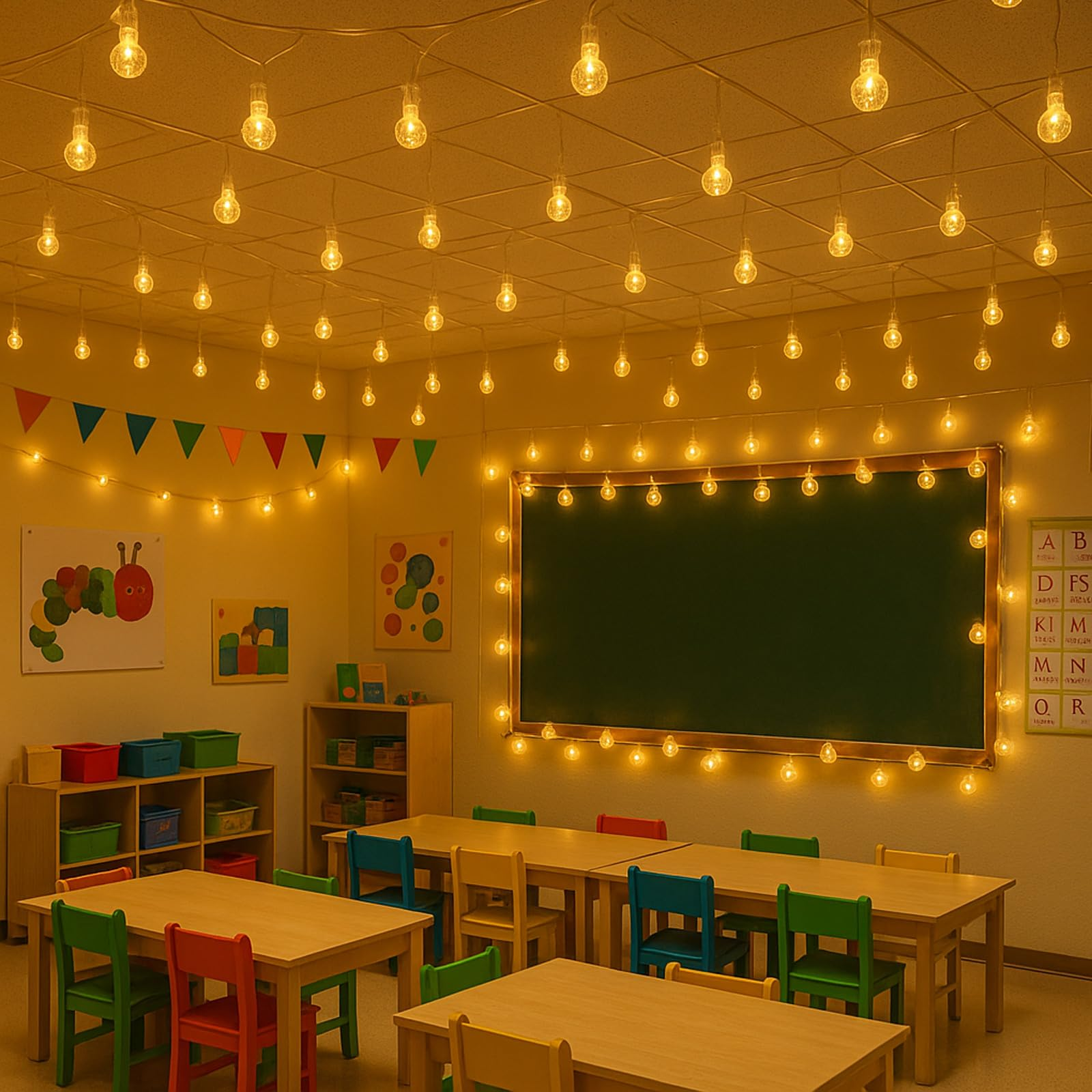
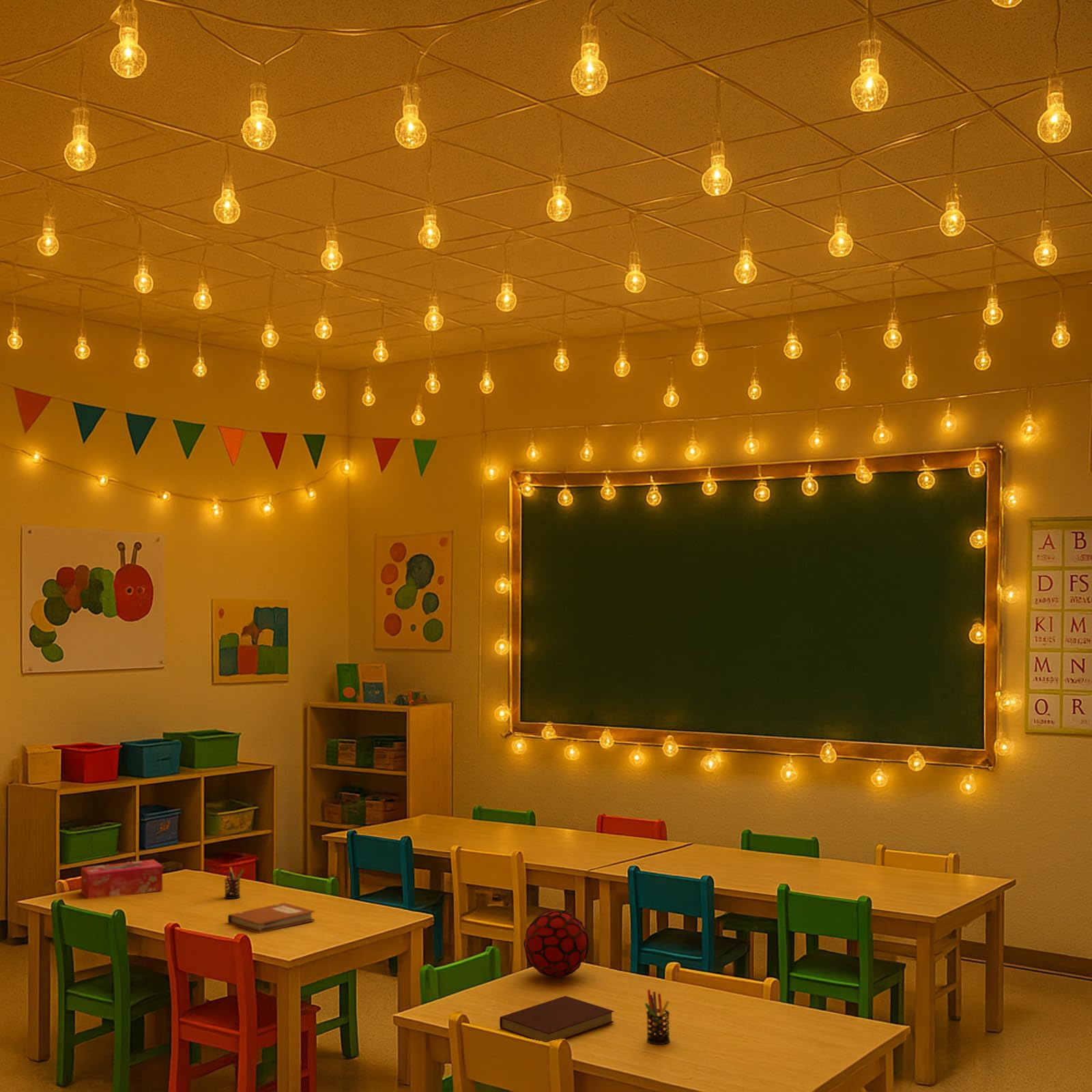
+ pen holder [644,989,671,1045]
+ notebook [499,995,614,1042]
+ tissue box [81,859,163,900]
+ notebook [227,902,315,934]
+ decorative orb [523,909,590,978]
+ pen holder [224,866,244,900]
